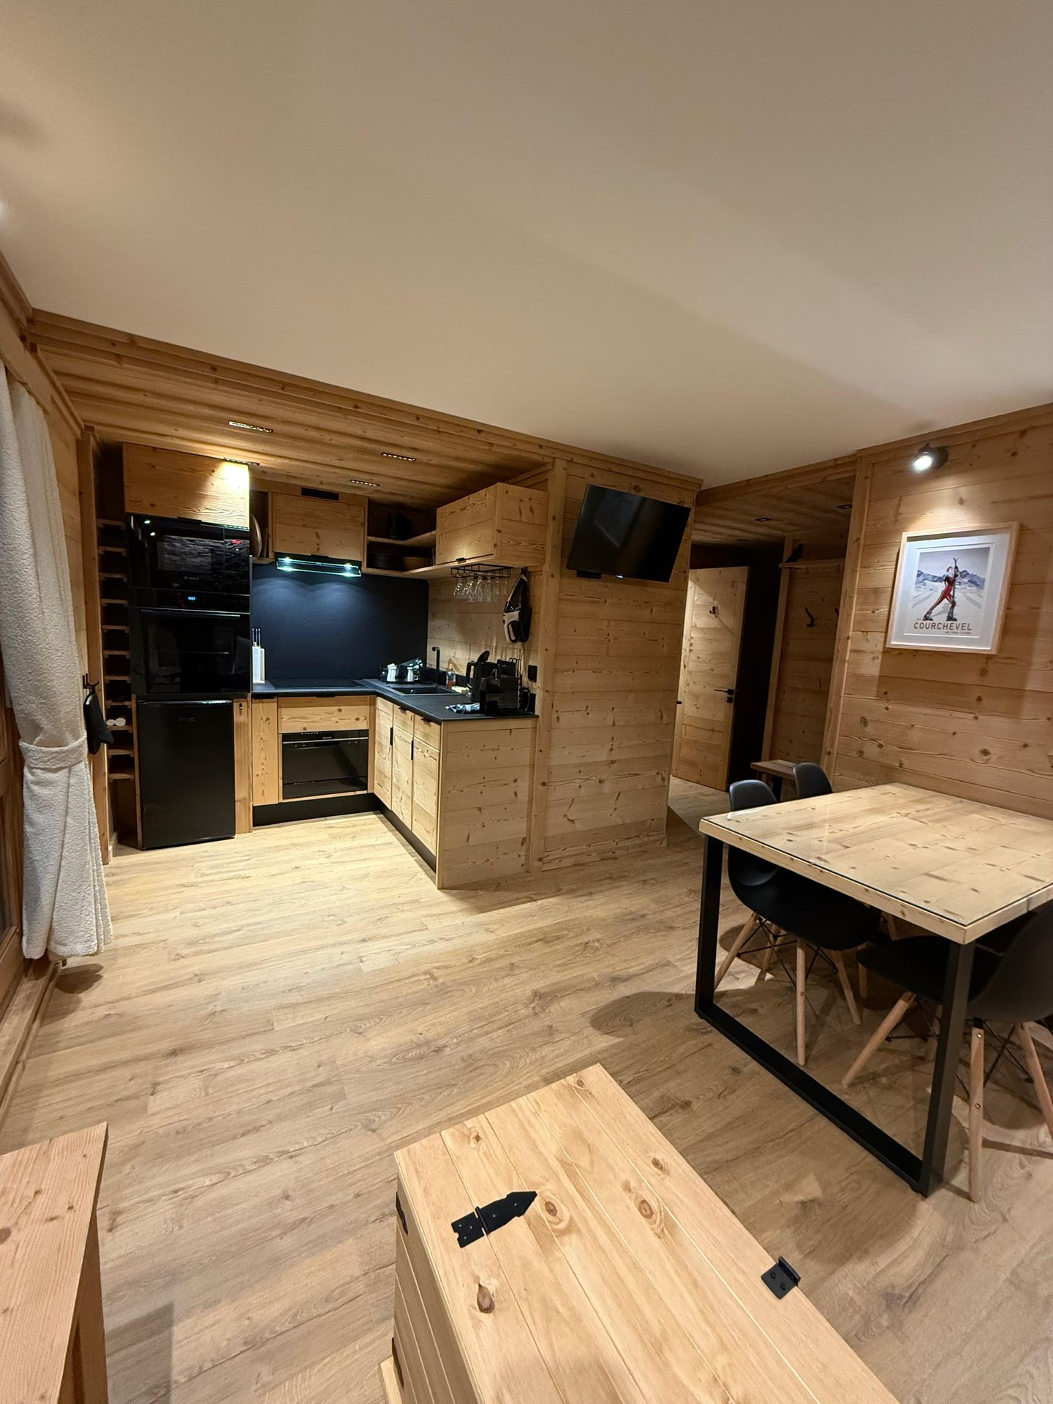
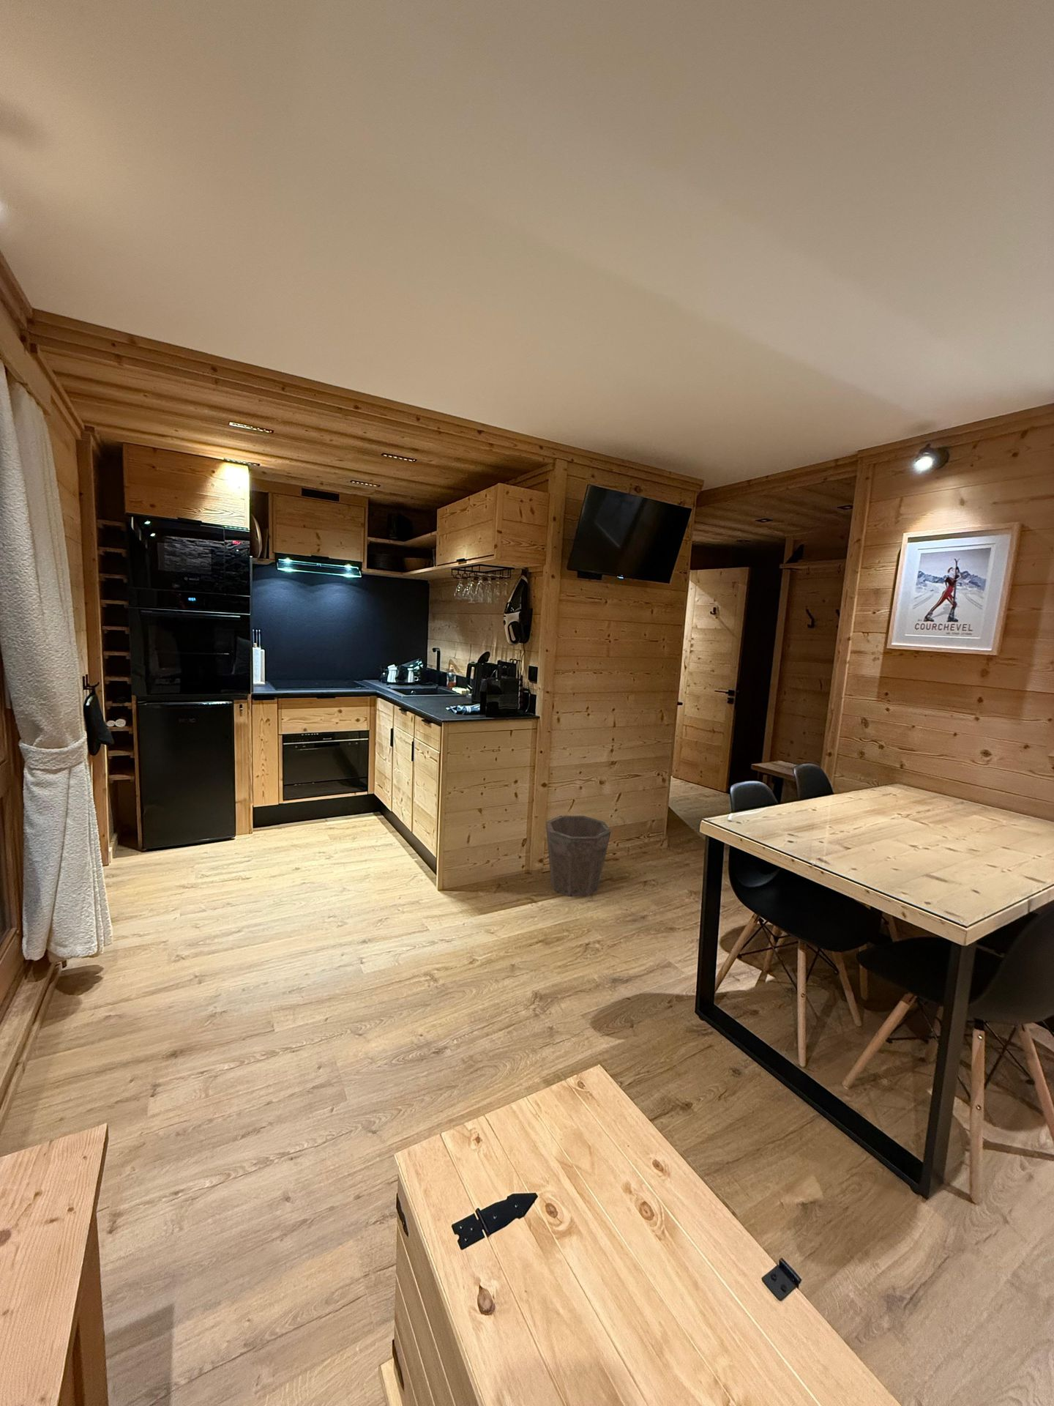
+ waste bin [545,815,611,897]
